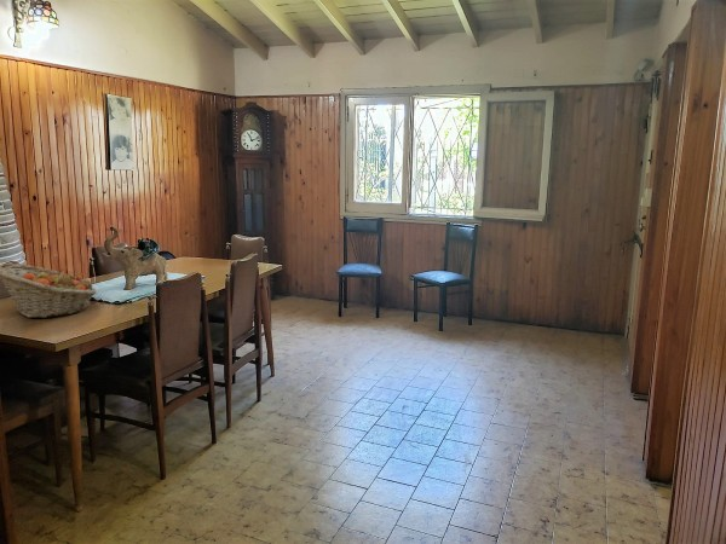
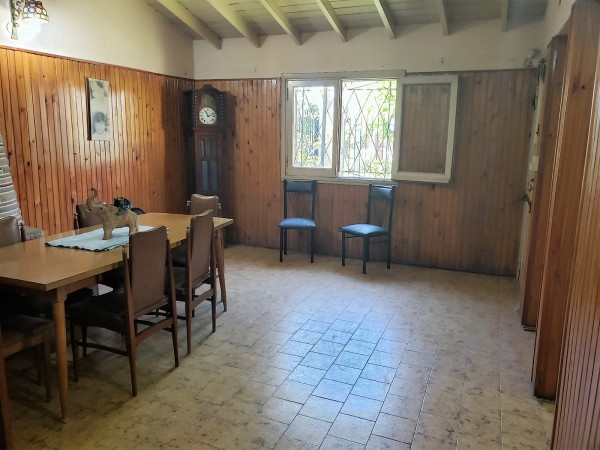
- fruit basket [0,262,98,319]
